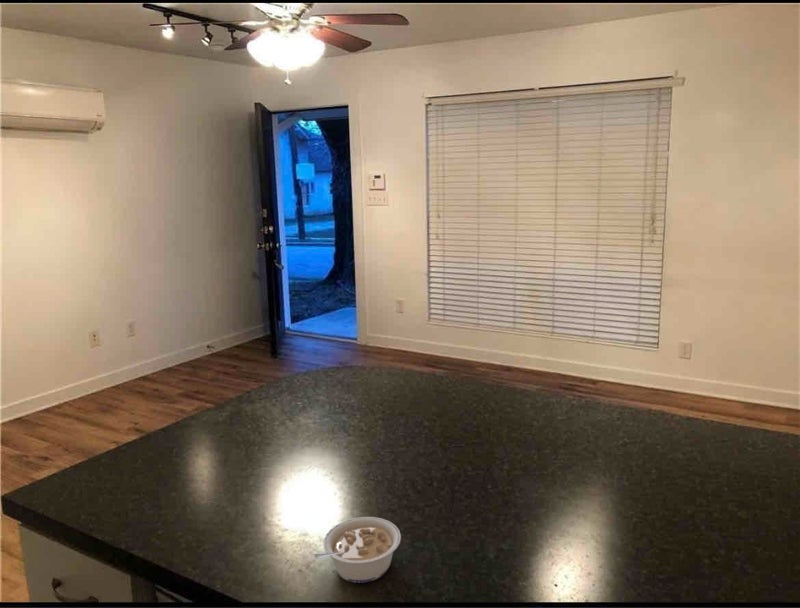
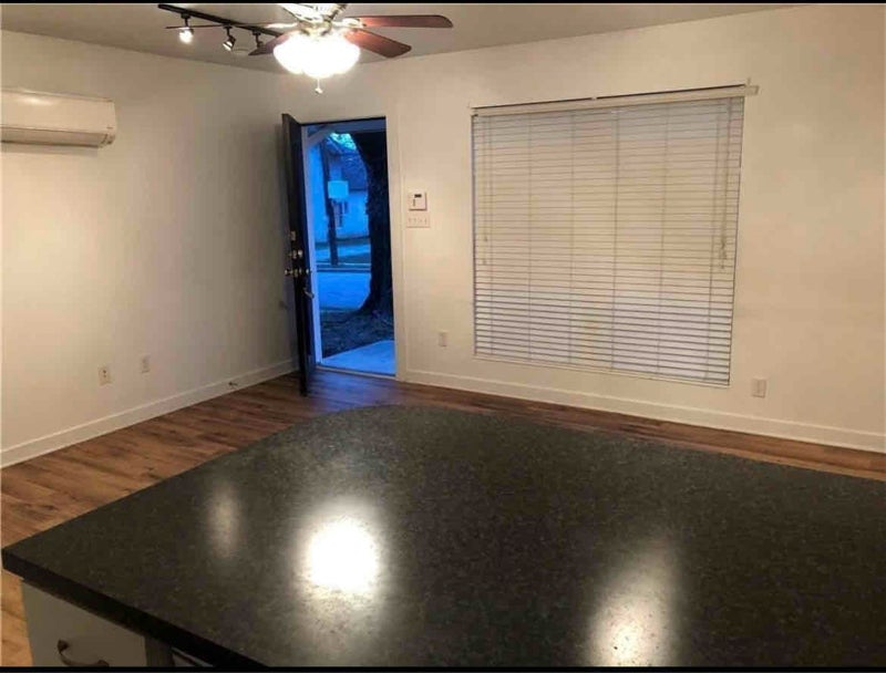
- legume [313,516,402,584]
